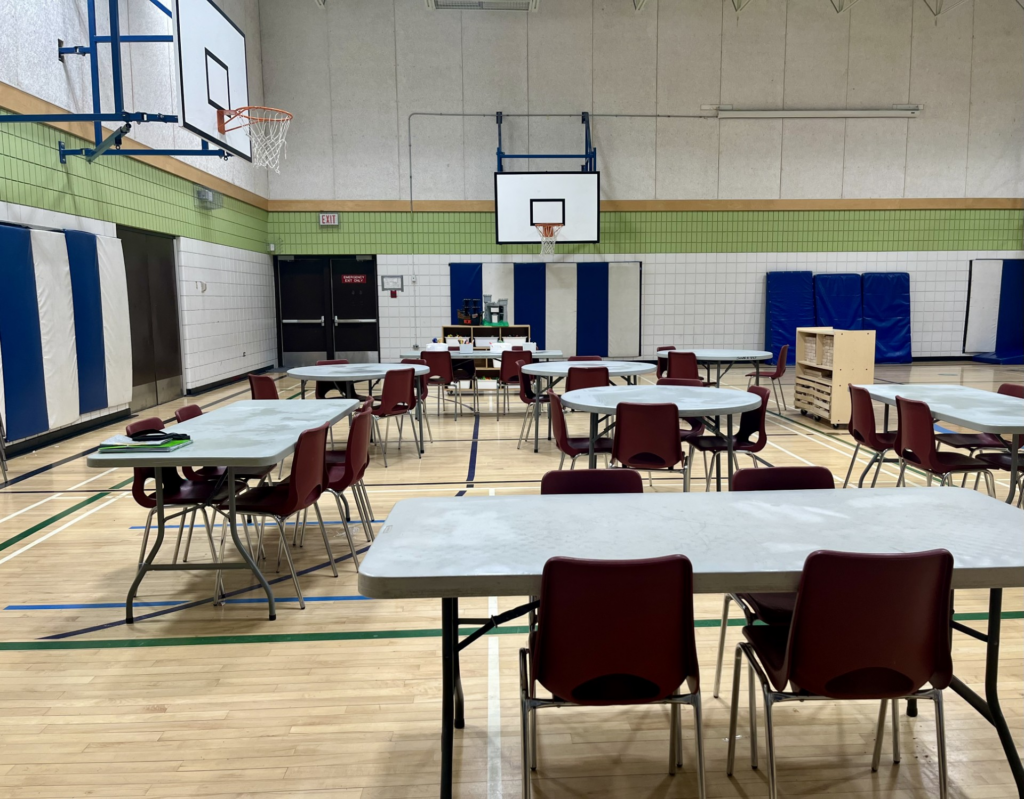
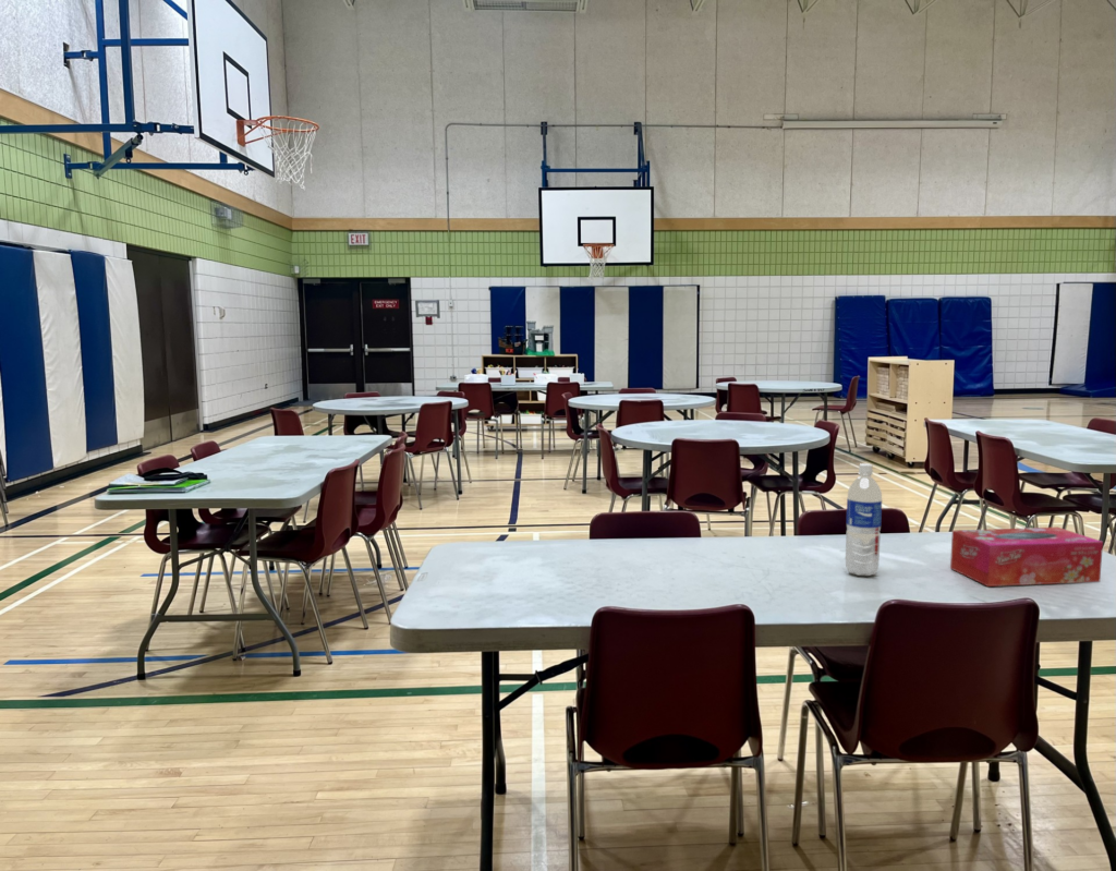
+ water bottle [845,462,883,577]
+ tissue box [949,527,1104,588]
